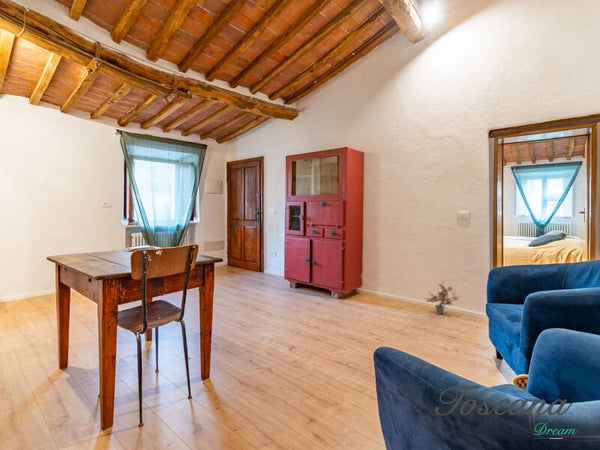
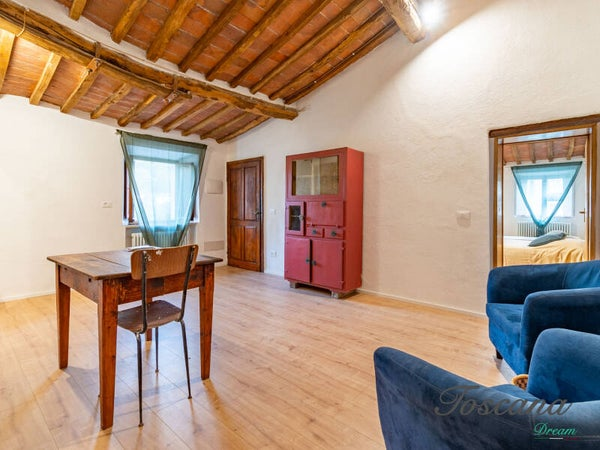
- potted plant [424,281,460,315]
